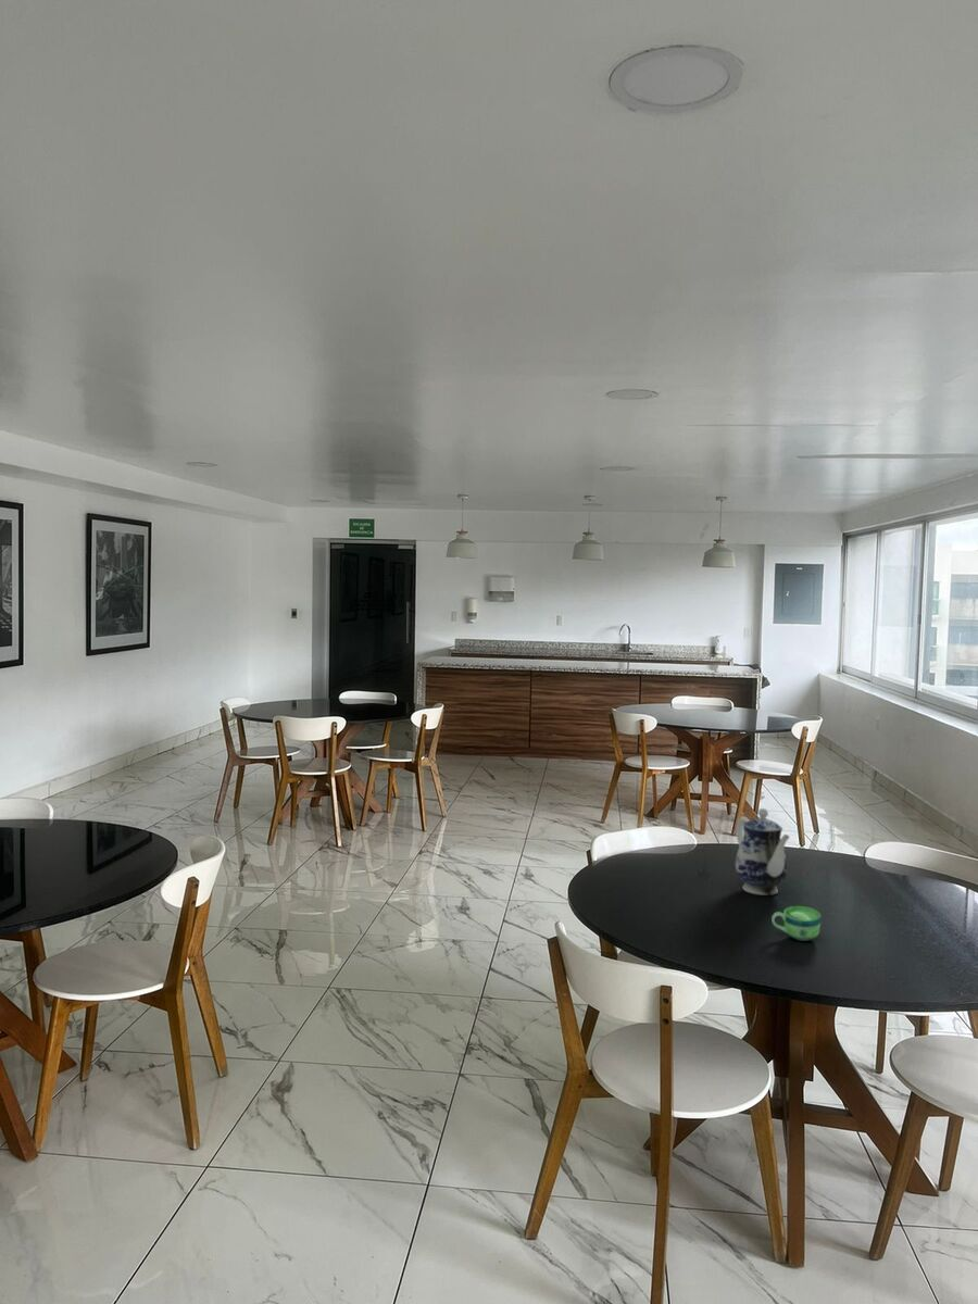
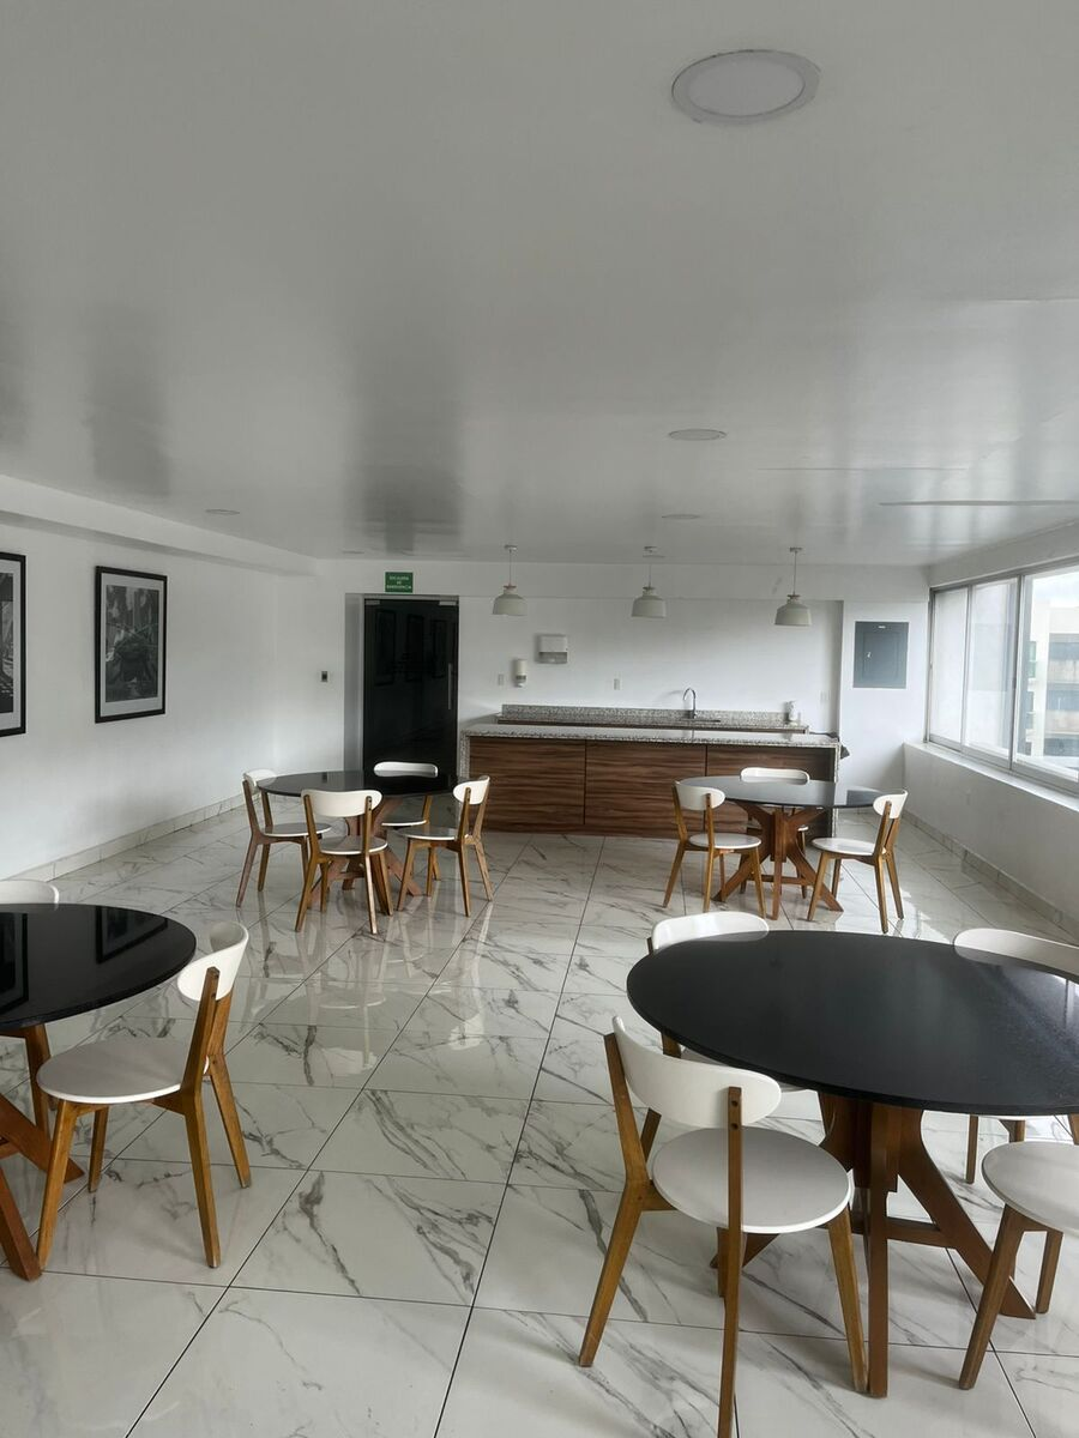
- cup [770,905,822,942]
- teapot [735,807,791,896]
